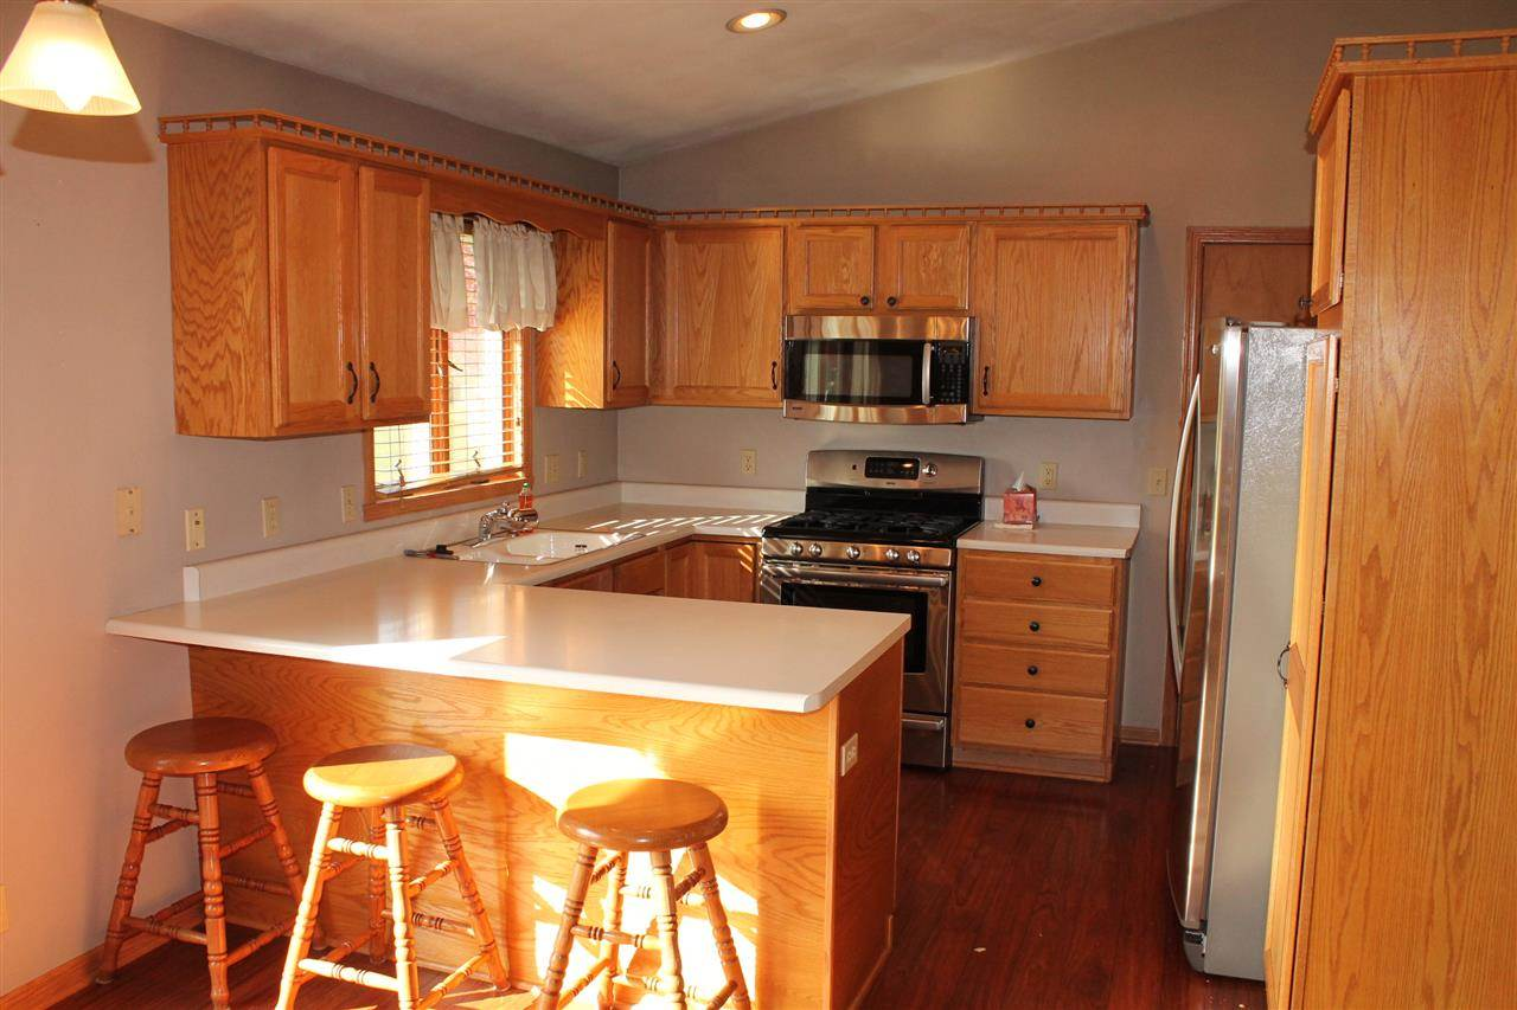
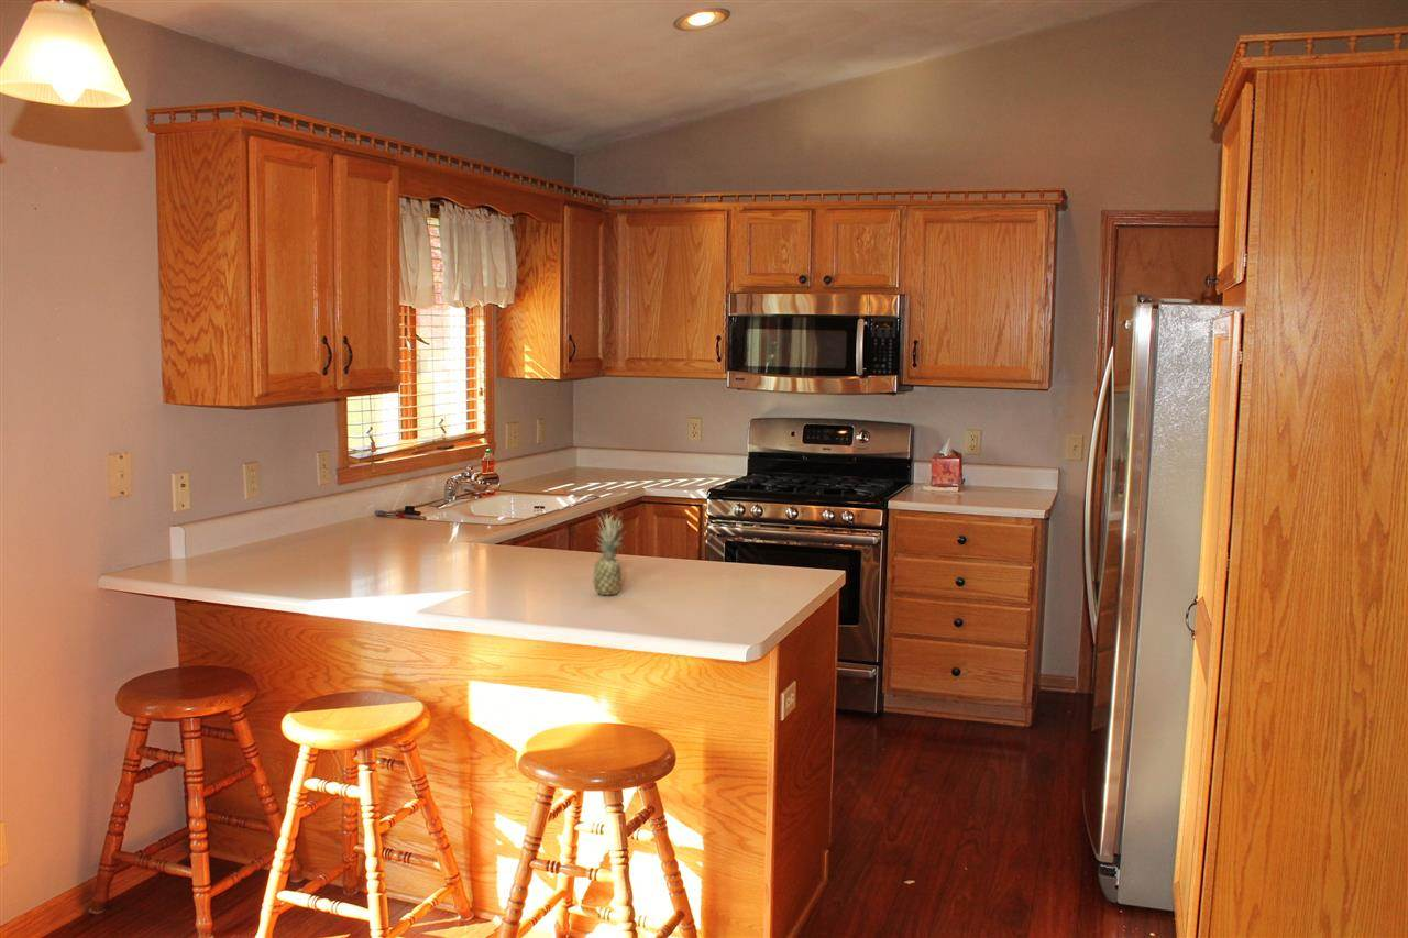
+ fruit [592,511,628,596]
